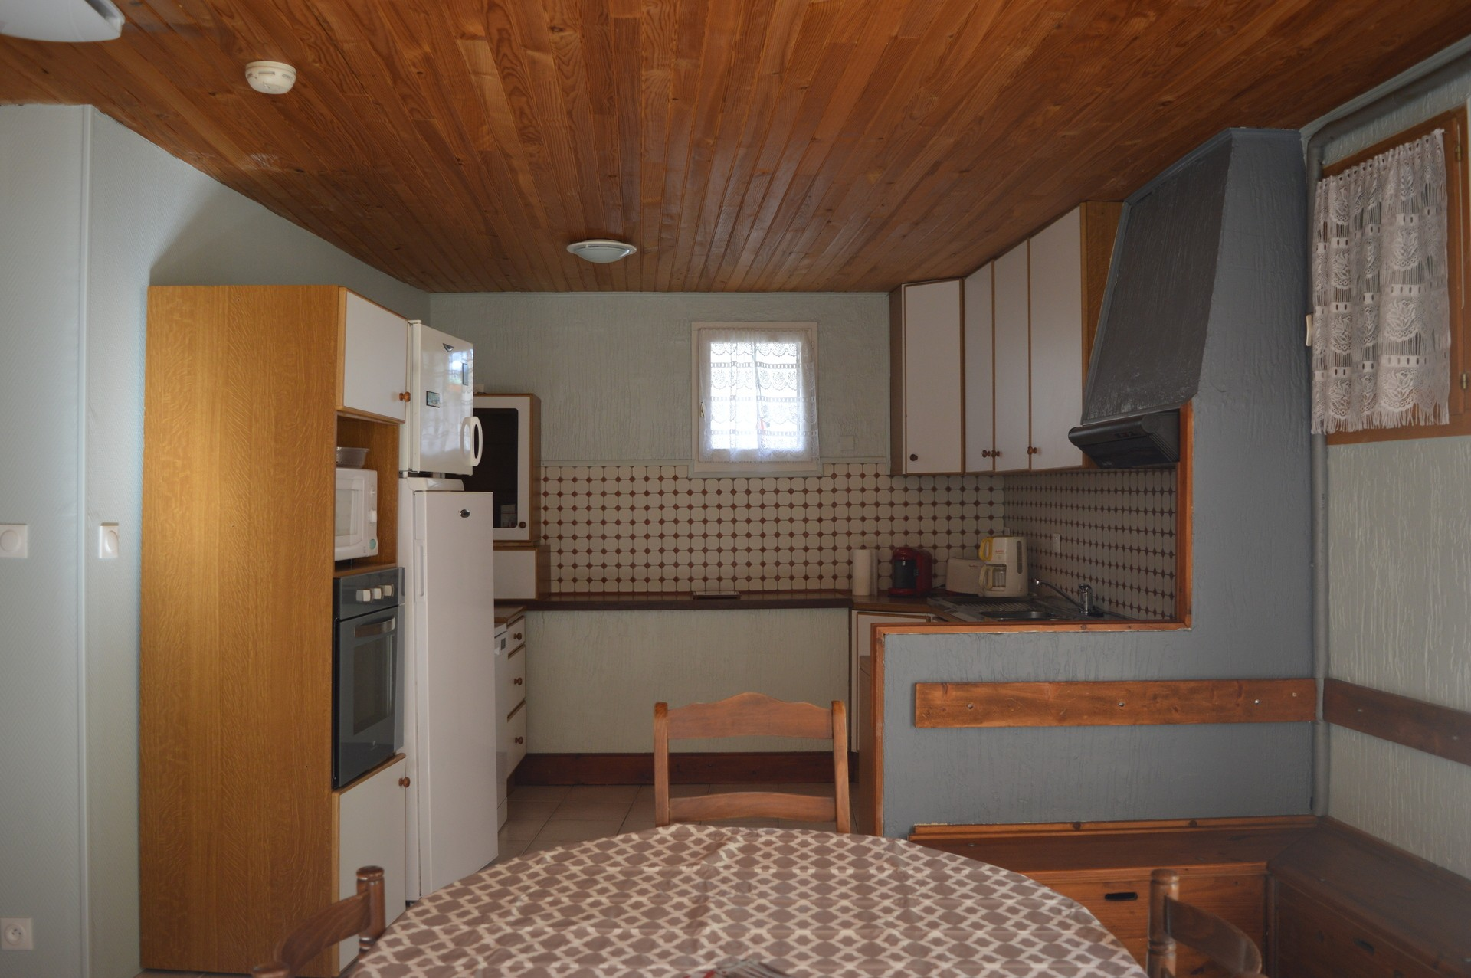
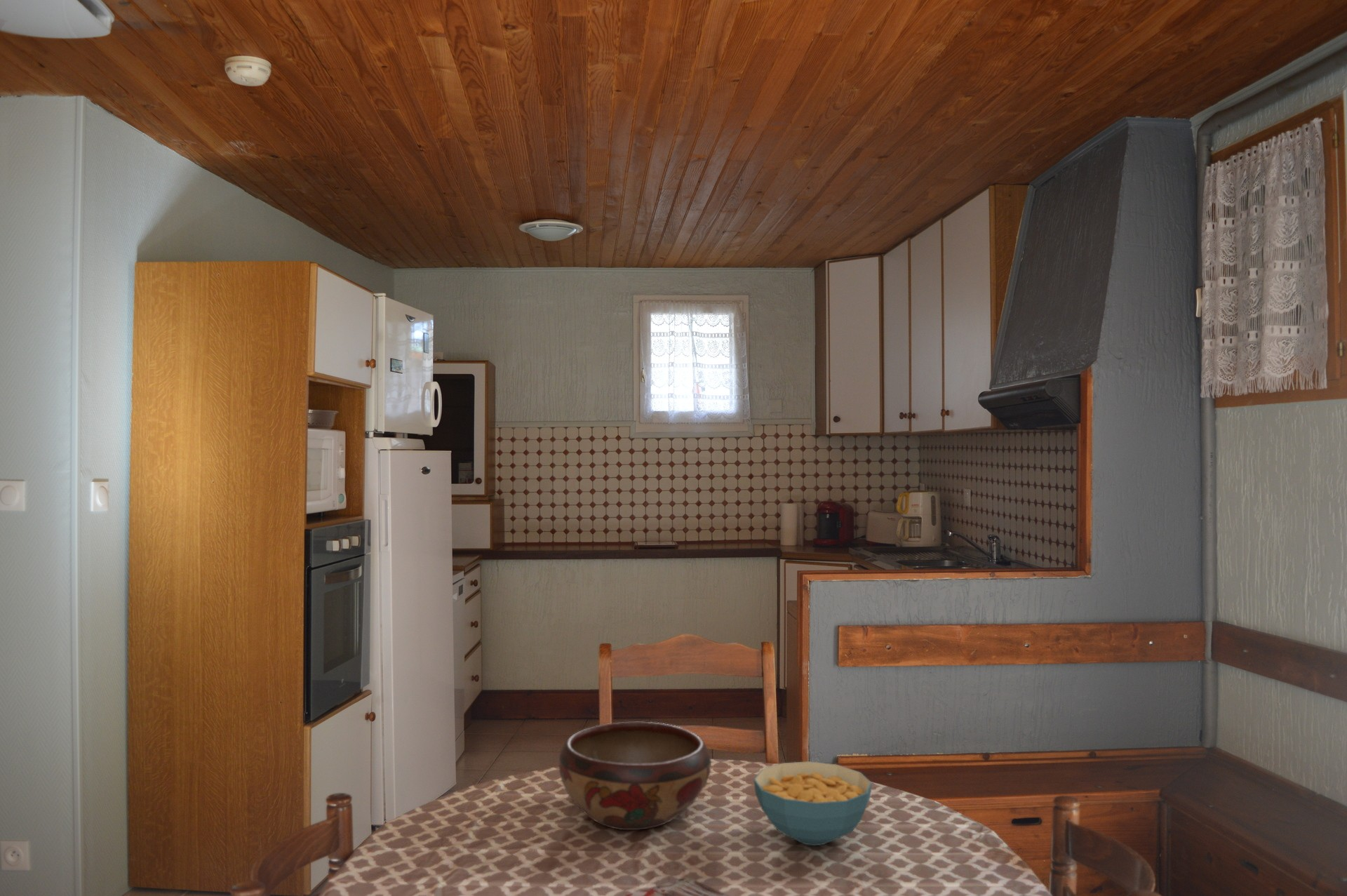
+ cereal bowl [753,761,873,846]
+ decorative bowl [558,721,712,831]
